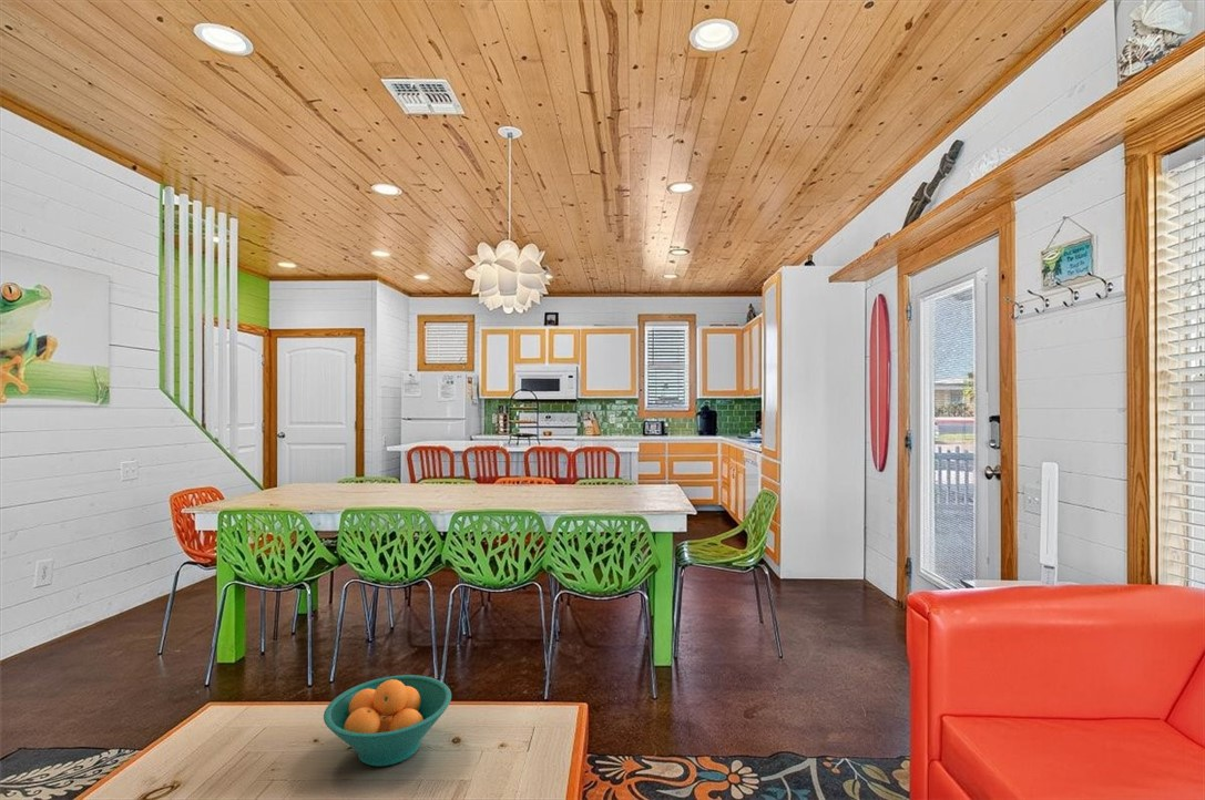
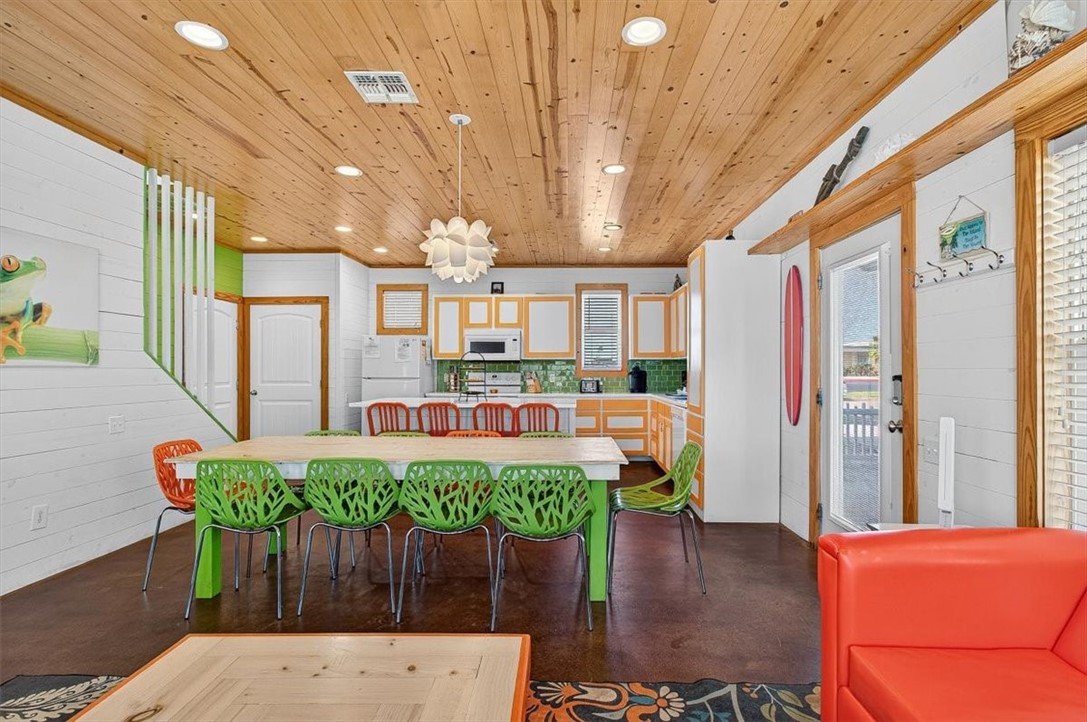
- fruit bowl [323,674,452,767]
